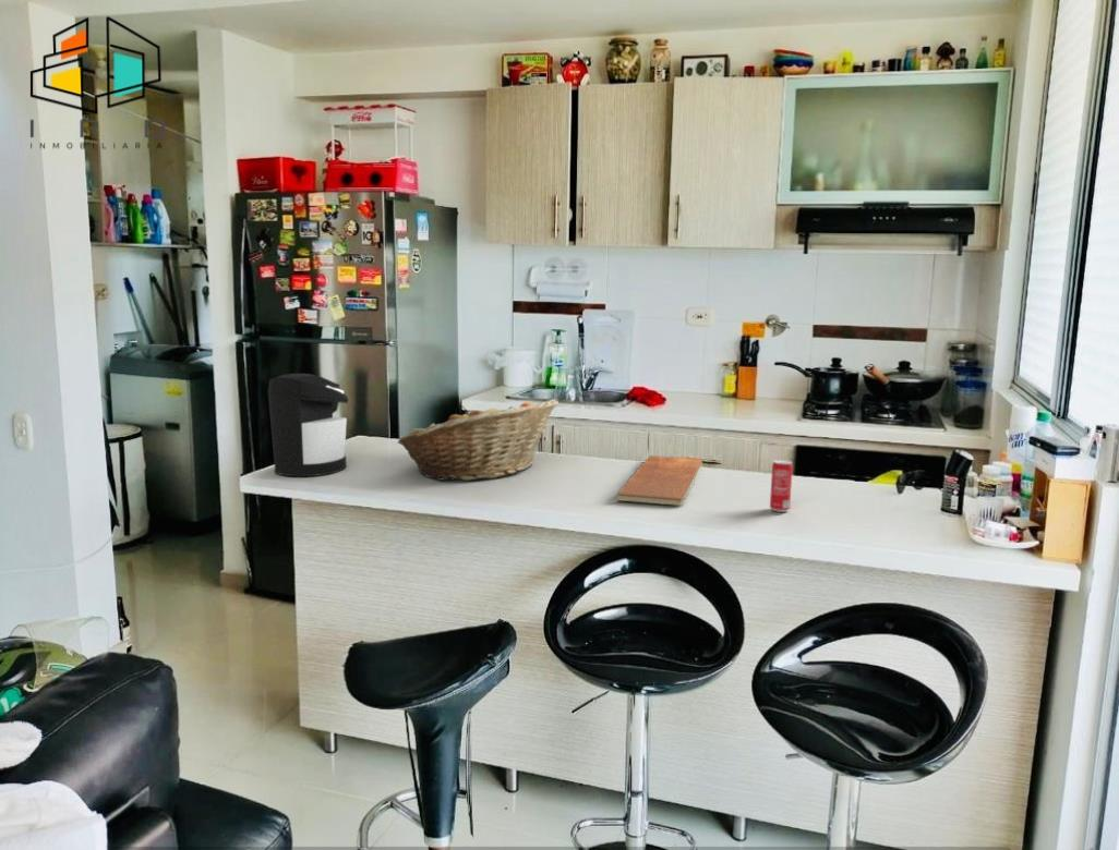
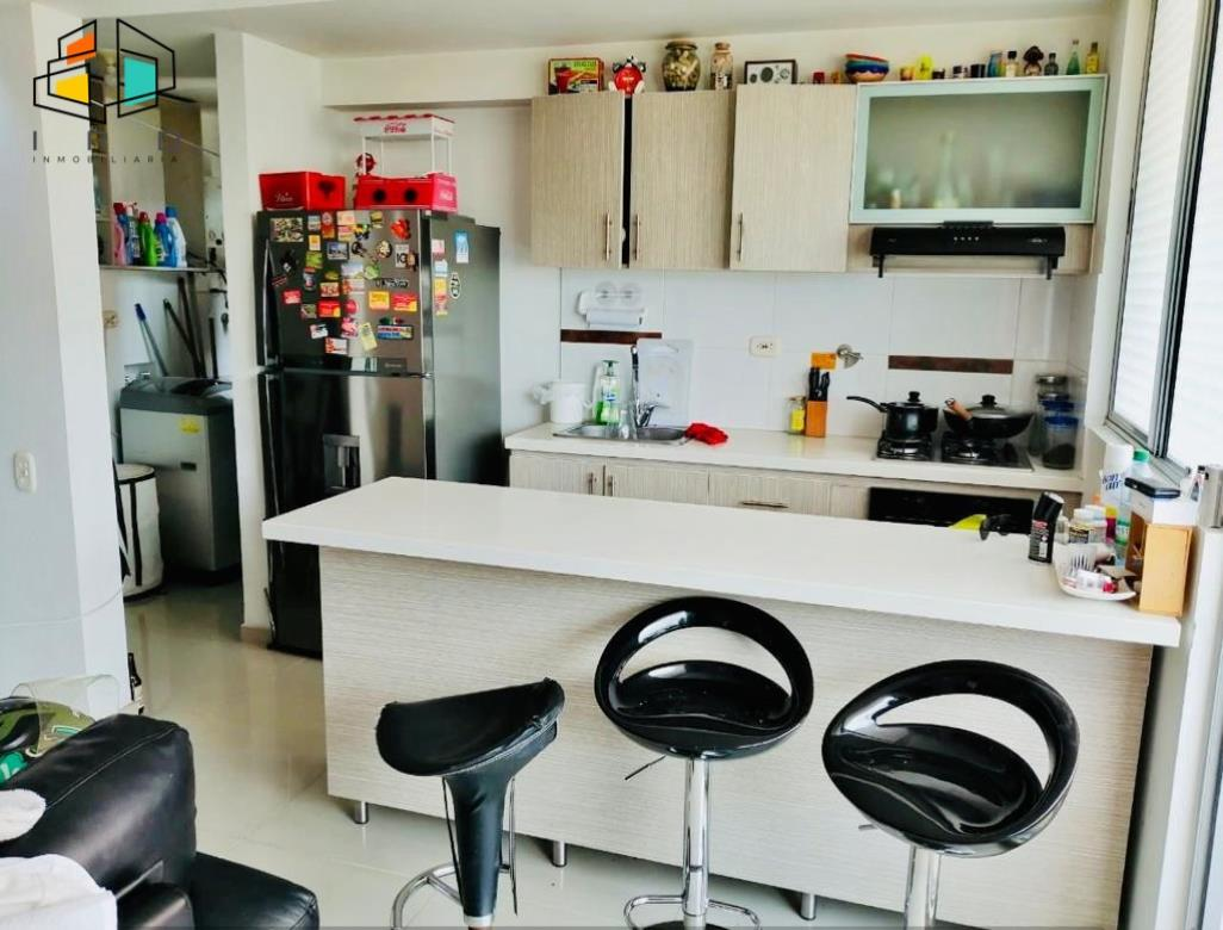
- beverage can [769,459,794,513]
- coffee maker [267,373,350,477]
- chopping board [614,454,703,507]
- fruit basket [397,398,560,482]
